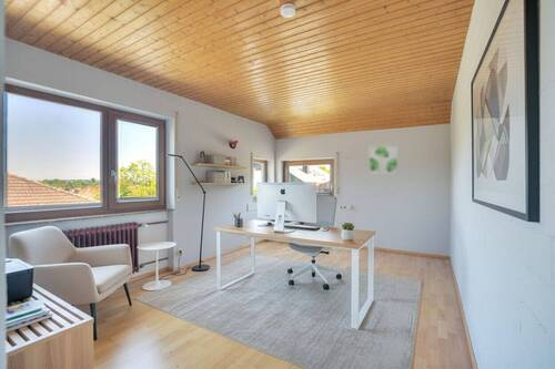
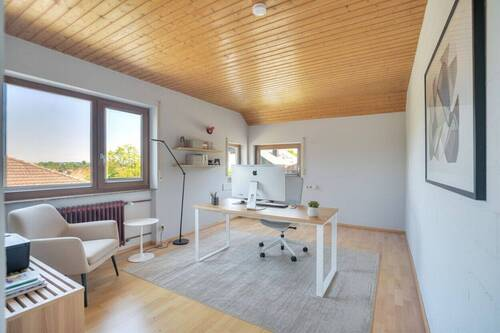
- wall art [367,143,400,175]
